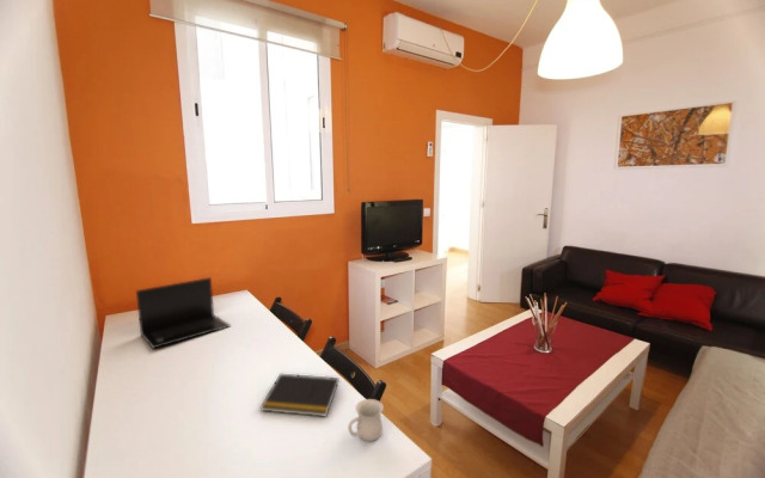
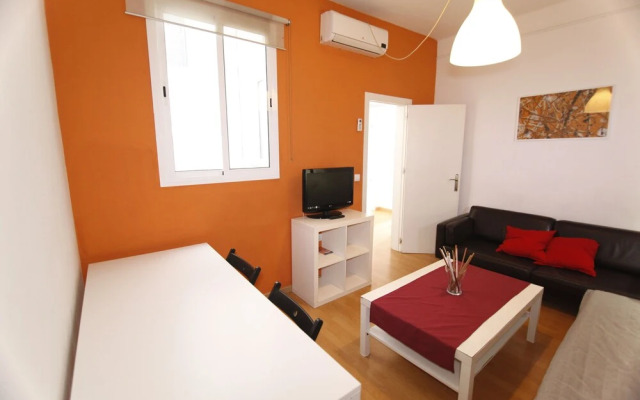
- mug [347,398,385,442]
- laptop [135,276,232,350]
- notepad [259,373,341,418]
